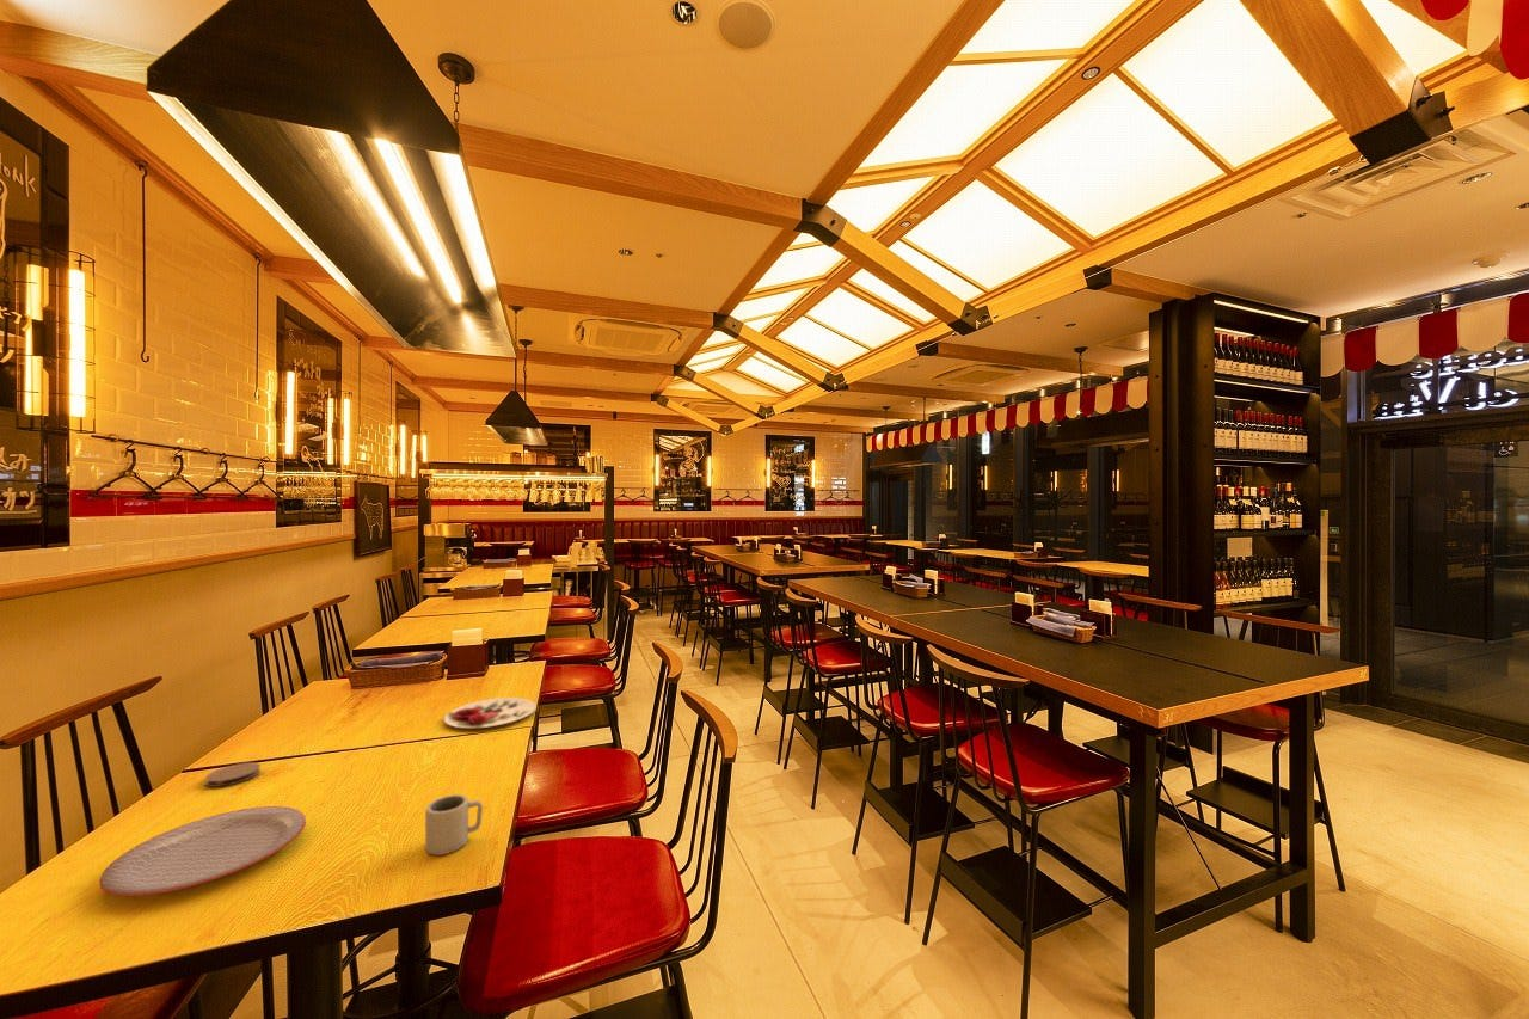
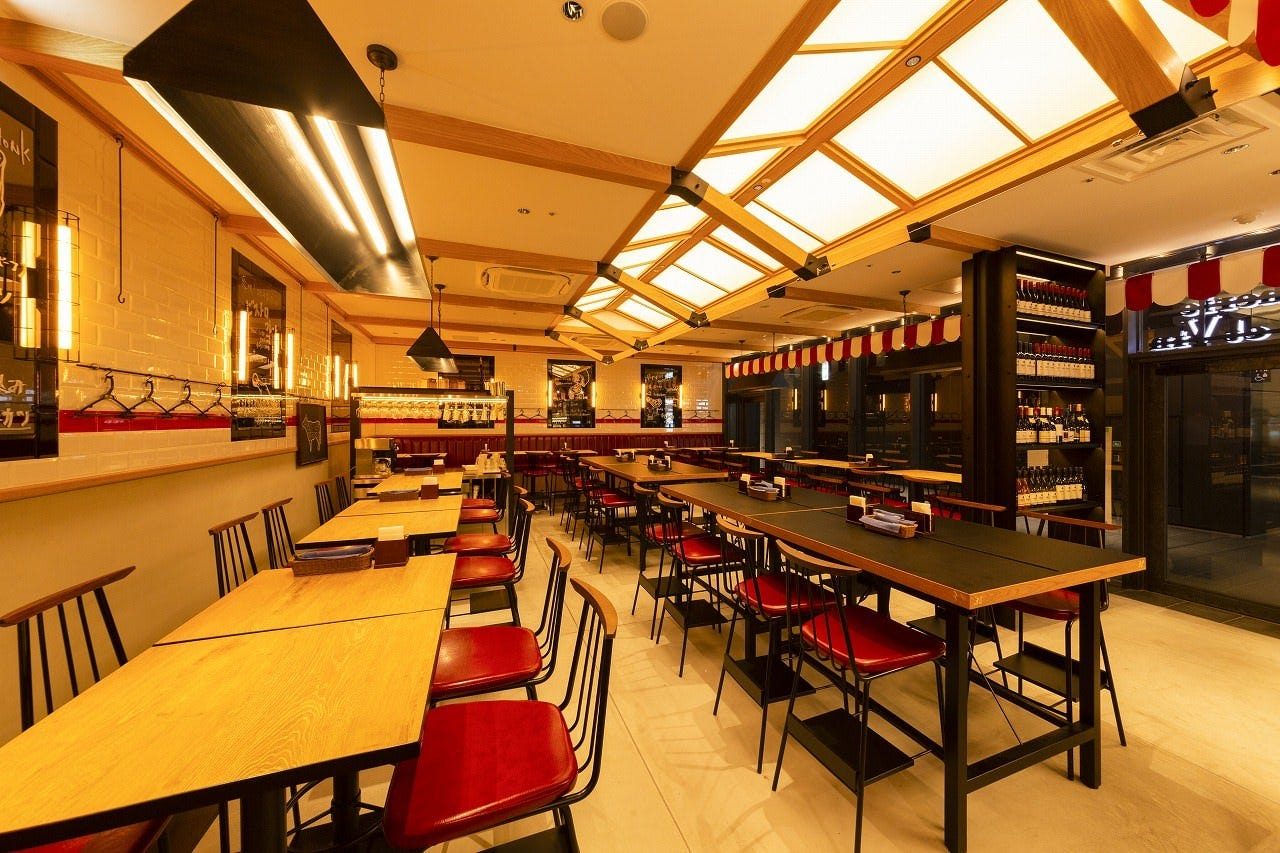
- plate [98,805,307,897]
- cup [424,793,484,857]
- coaster [204,761,262,788]
- plate [443,696,538,730]
